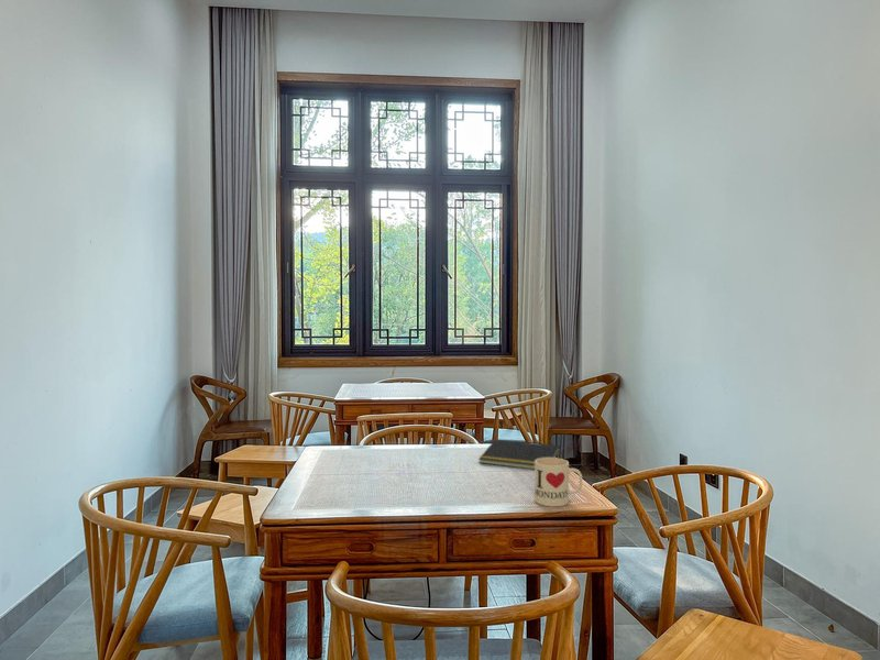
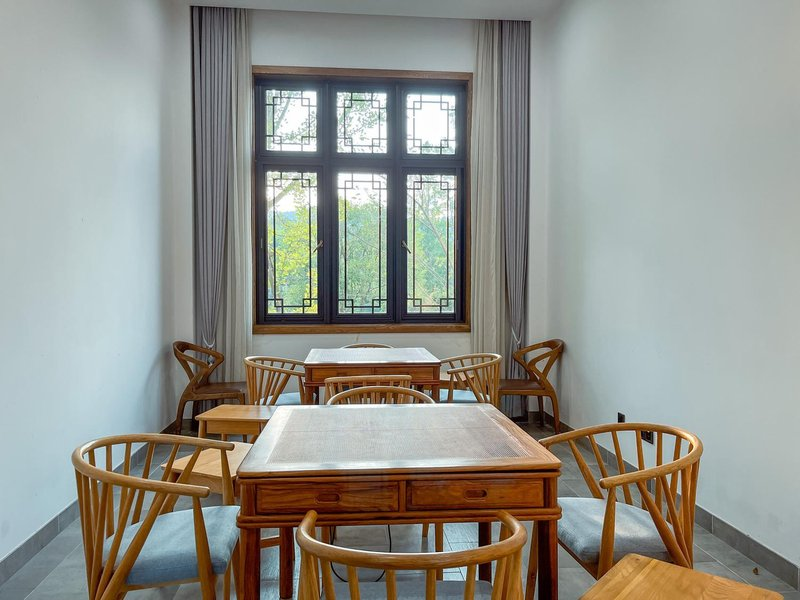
- mug [534,457,583,507]
- notepad [477,439,561,470]
